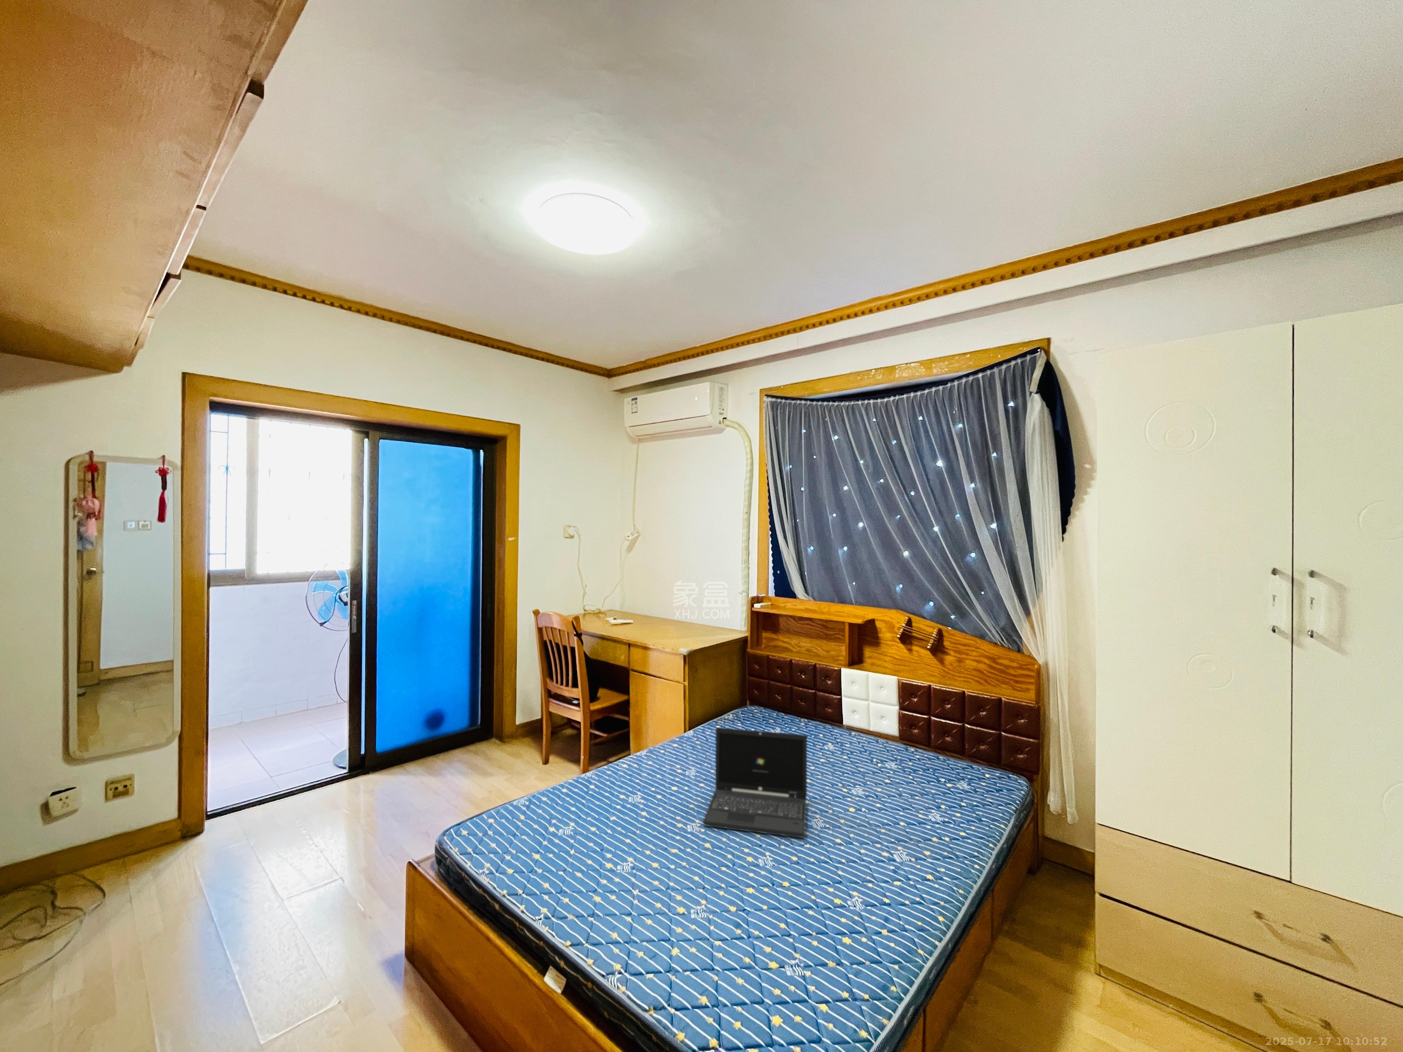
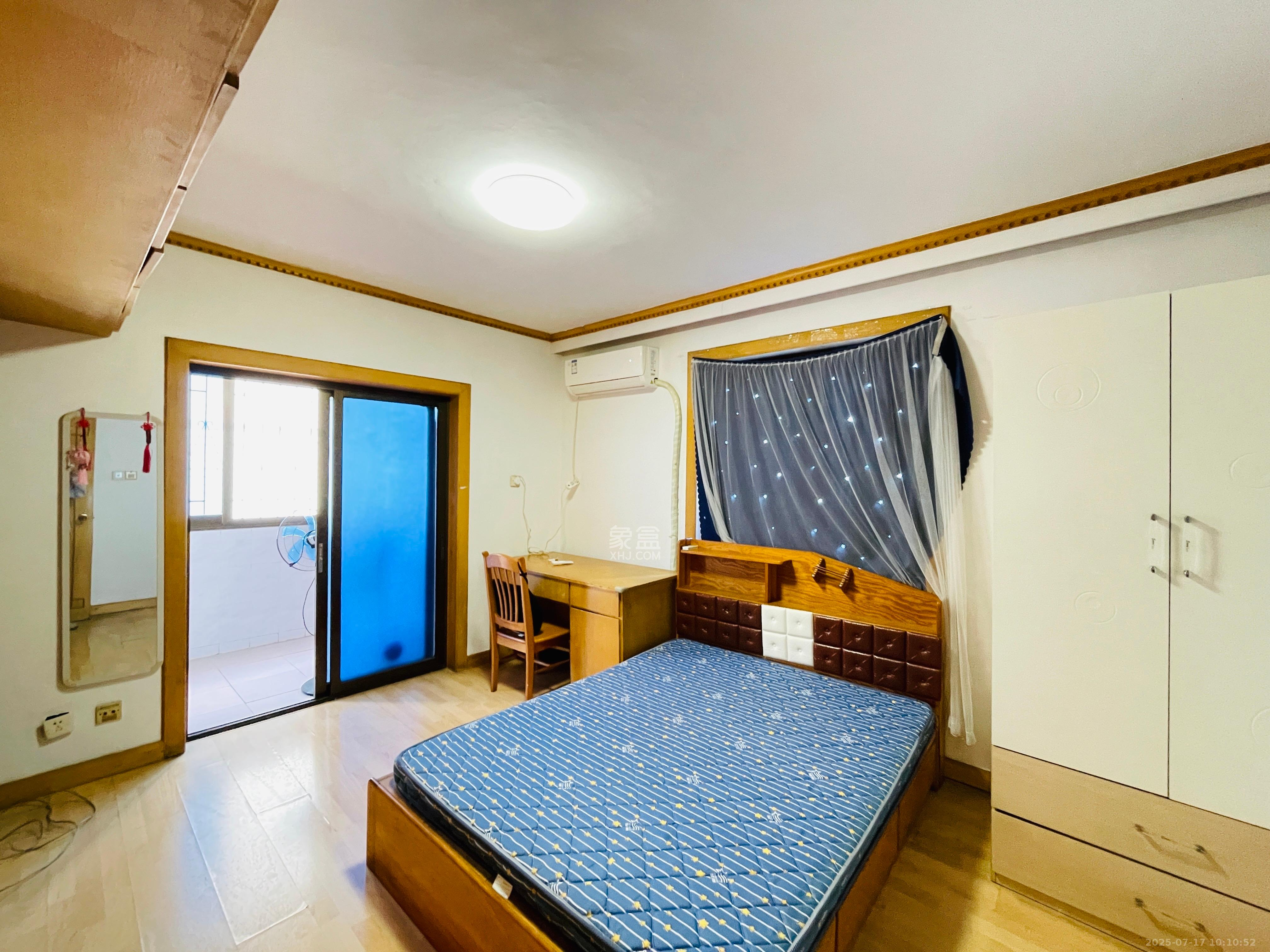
- laptop [703,727,808,839]
